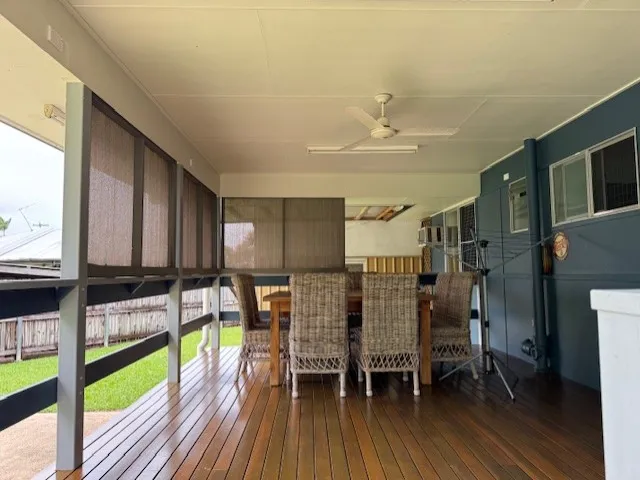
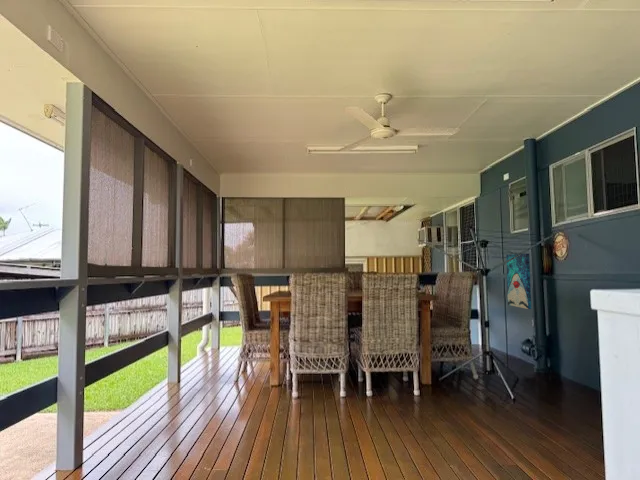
+ wall art [505,253,532,310]
